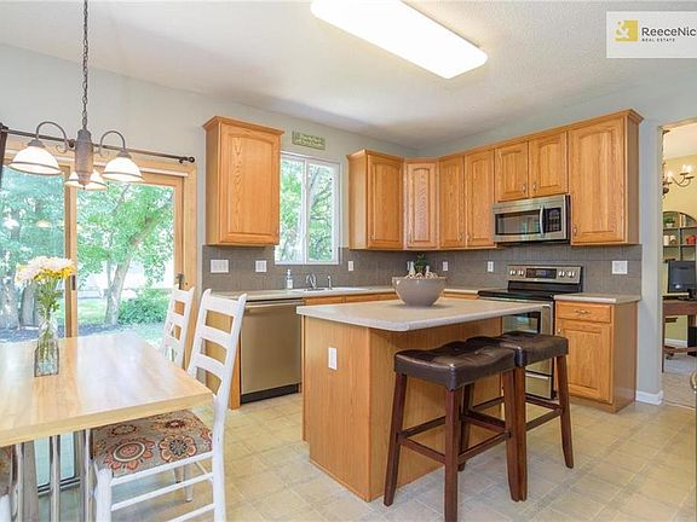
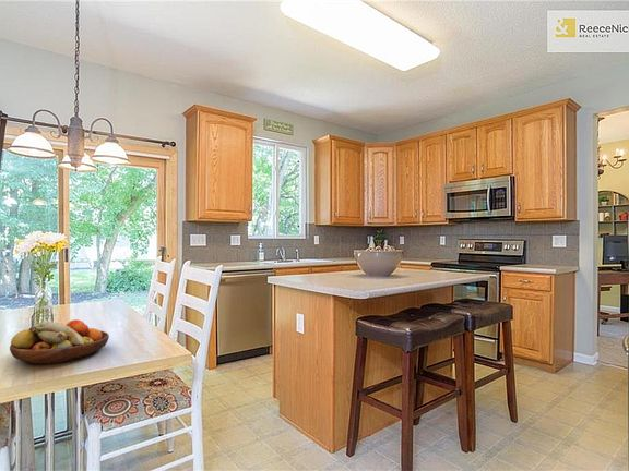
+ fruit bowl [9,318,110,365]
